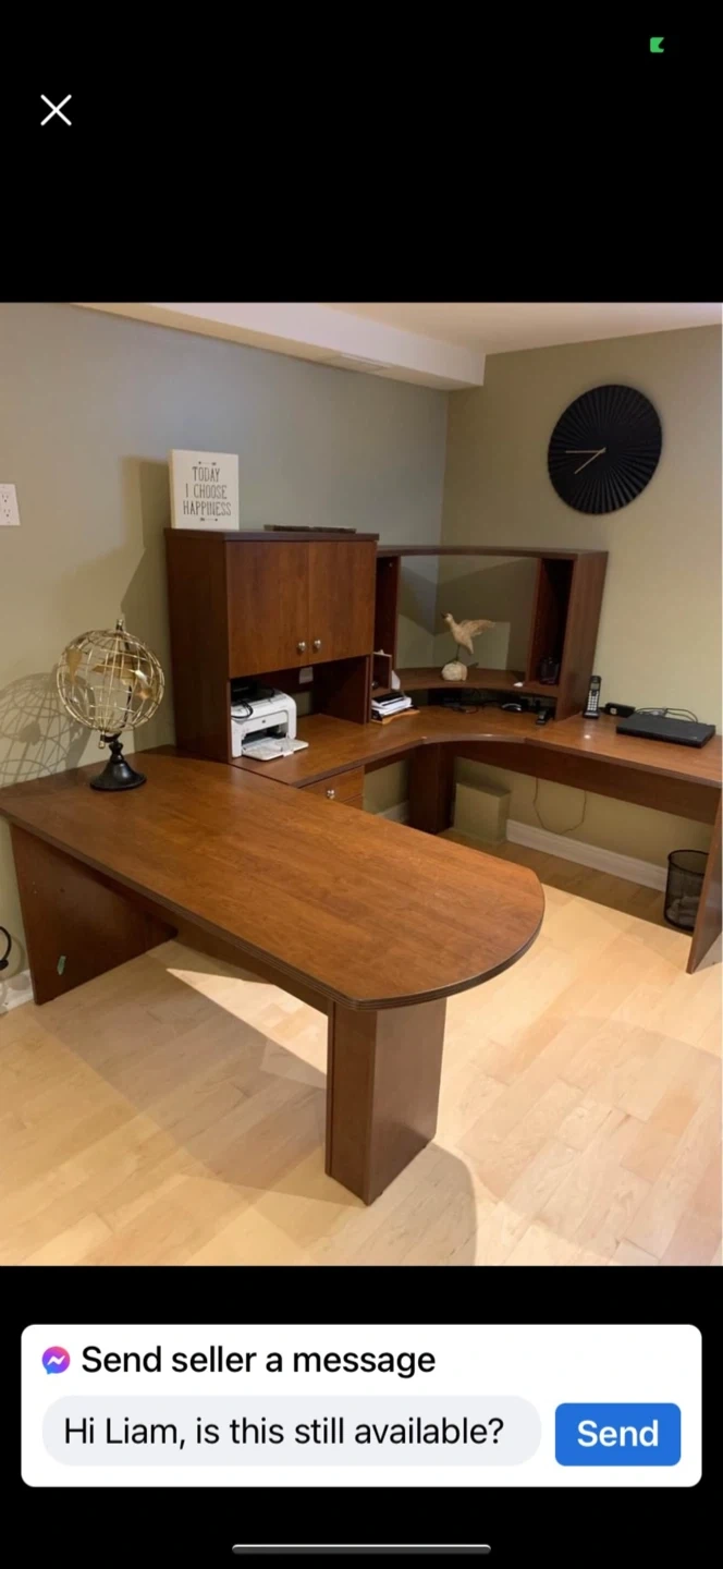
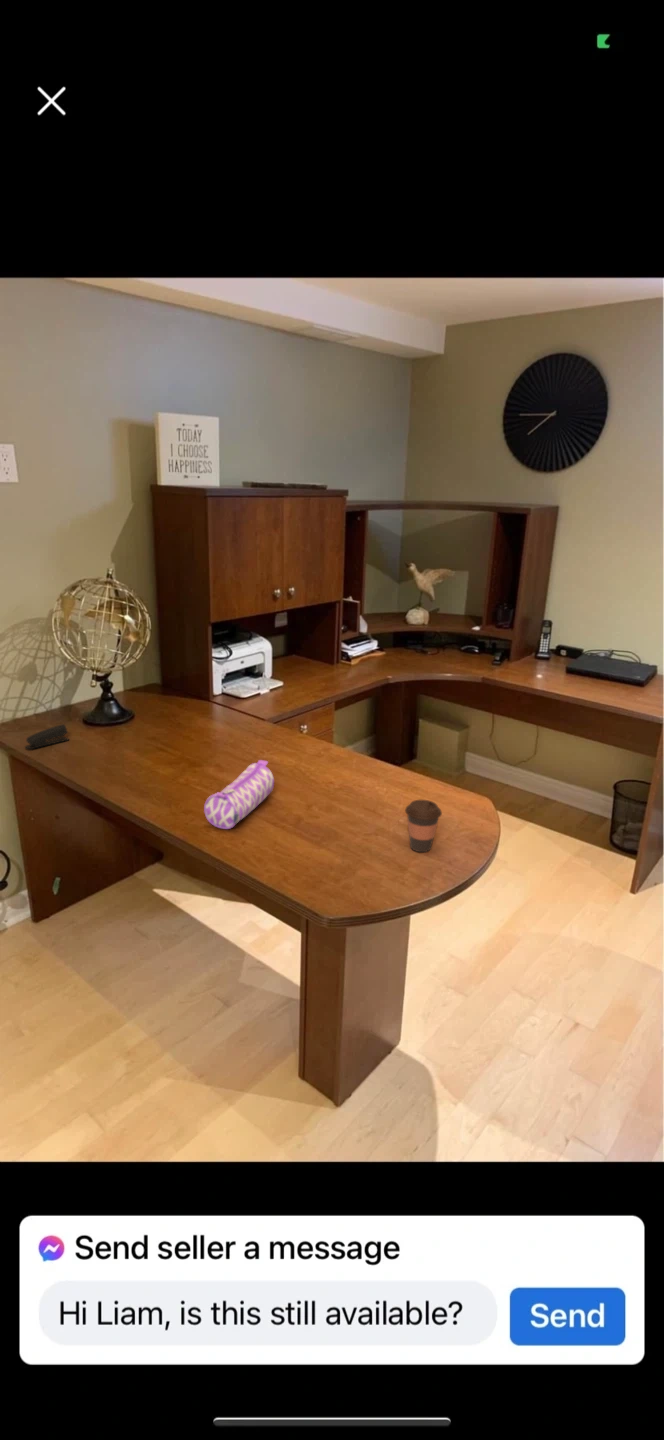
+ stapler [24,723,70,750]
+ coffee cup [404,799,443,853]
+ pencil case [203,759,275,830]
